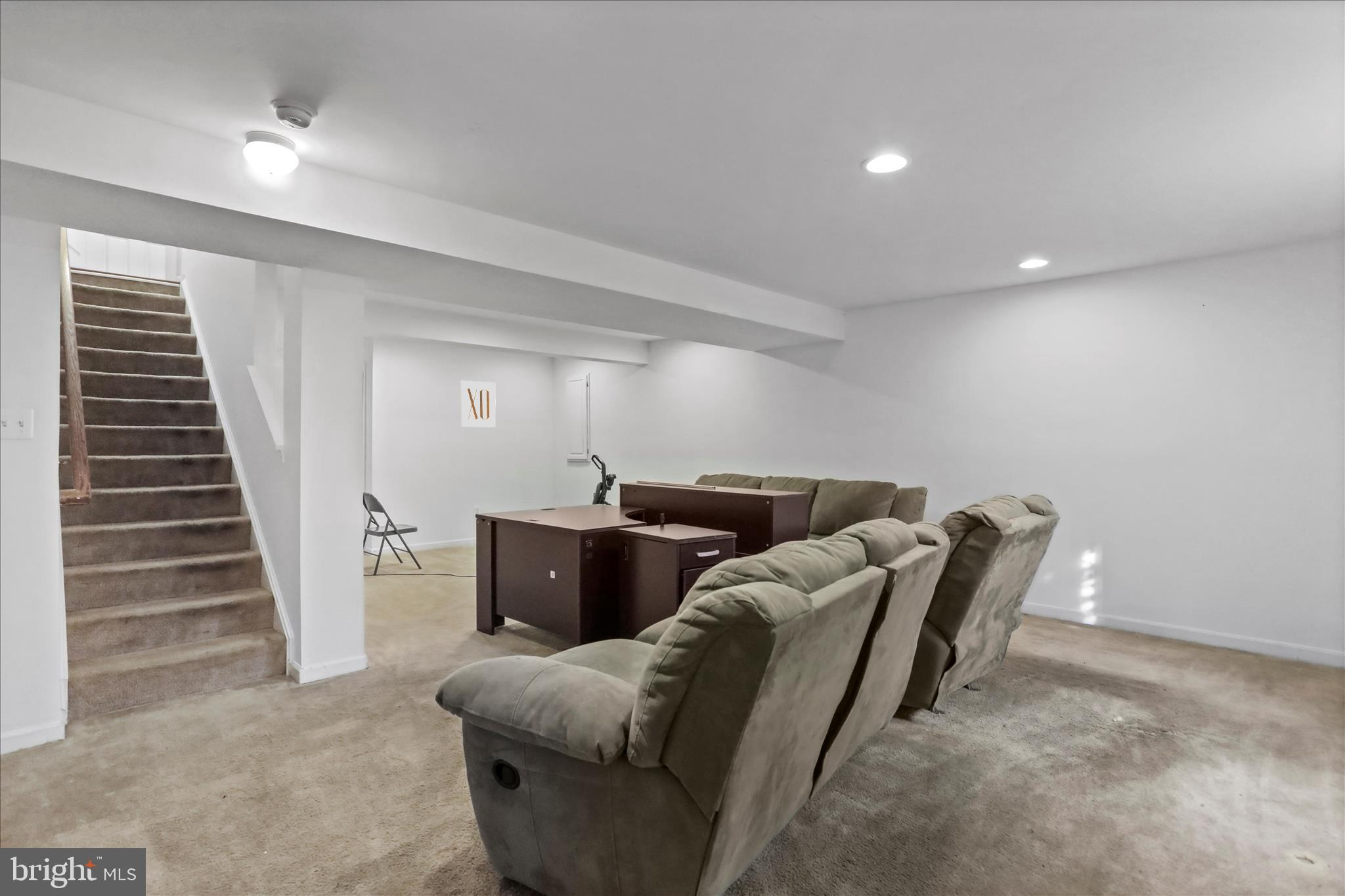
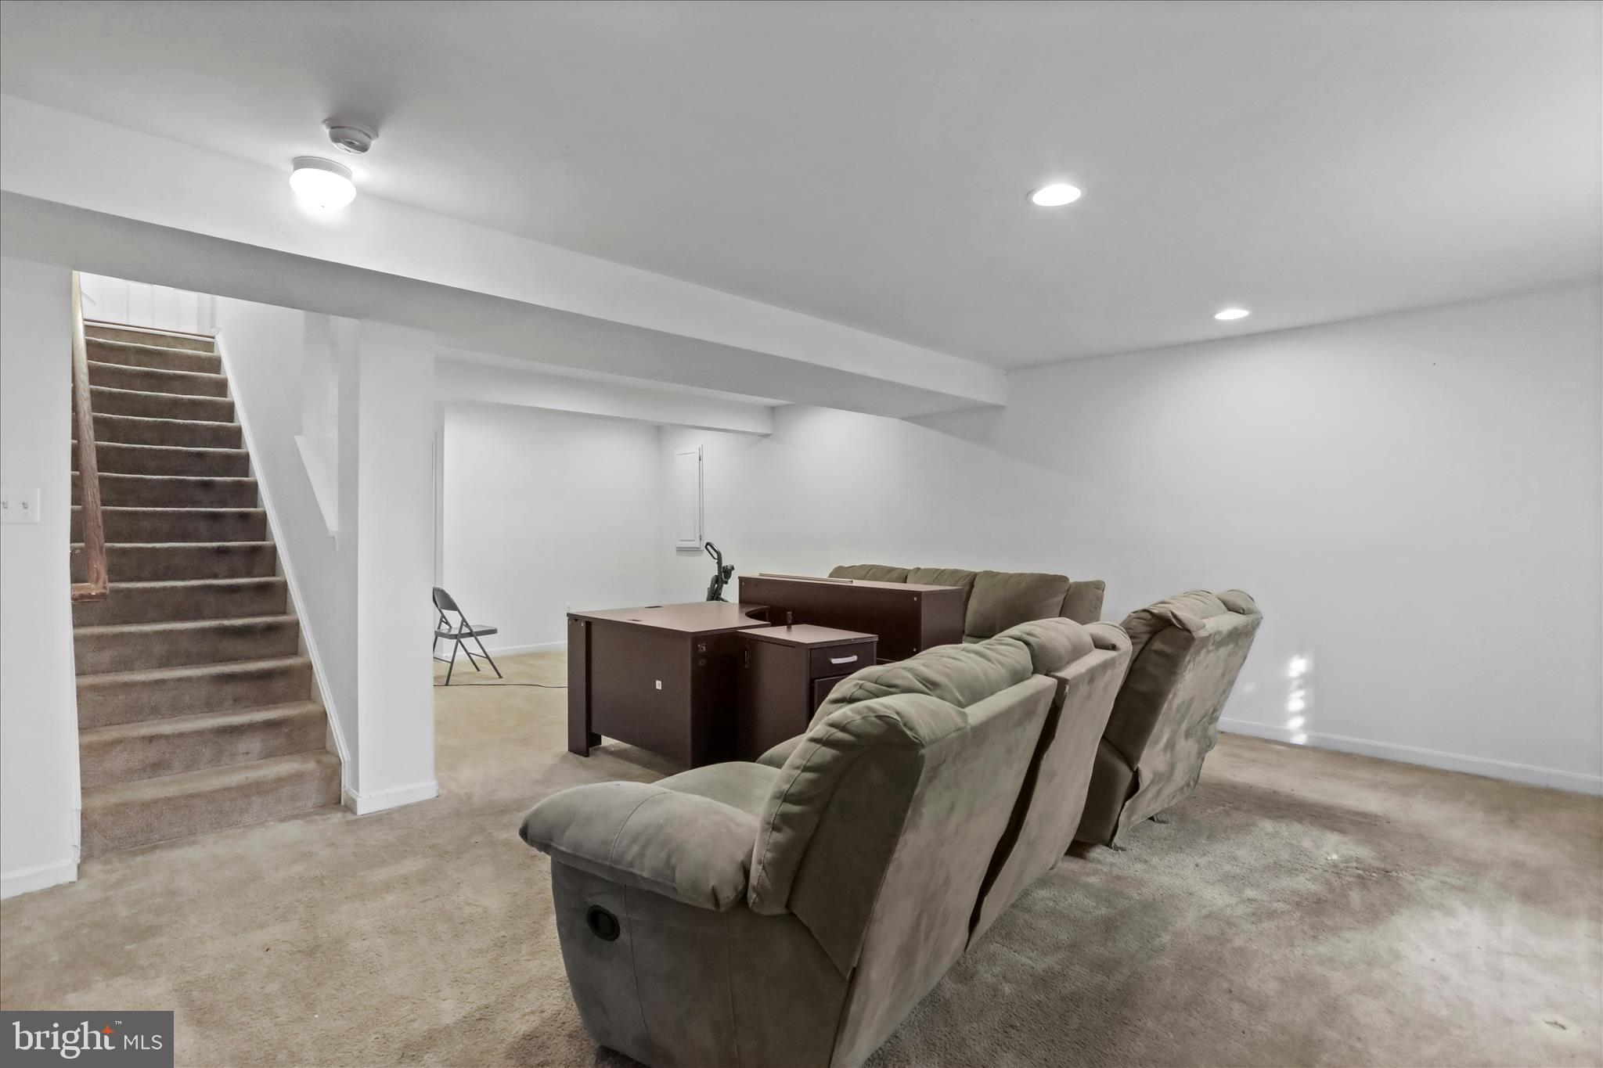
- wall art [460,380,496,428]
